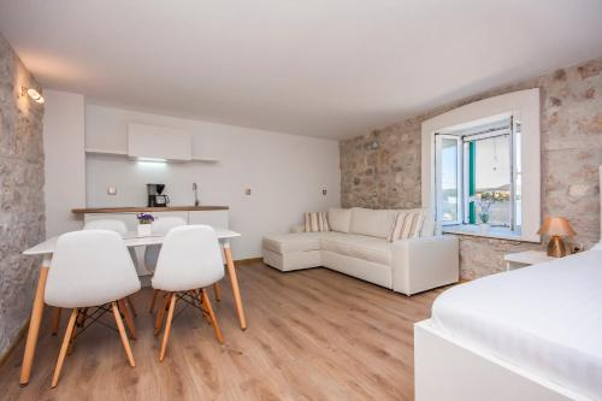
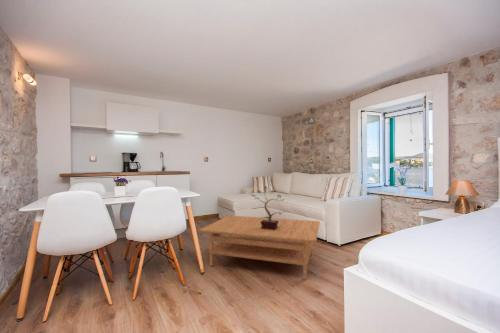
+ potted plant [250,185,285,230]
+ coffee table [198,214,321,281]
